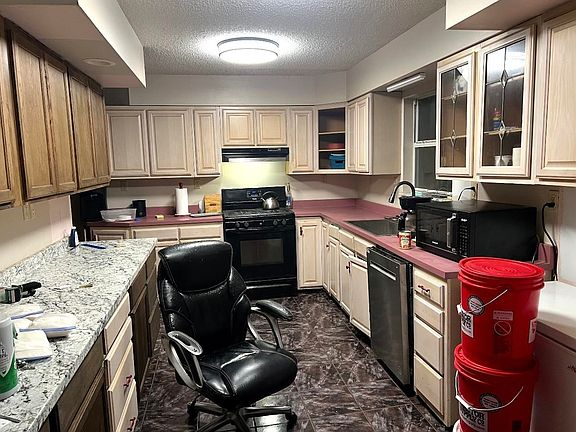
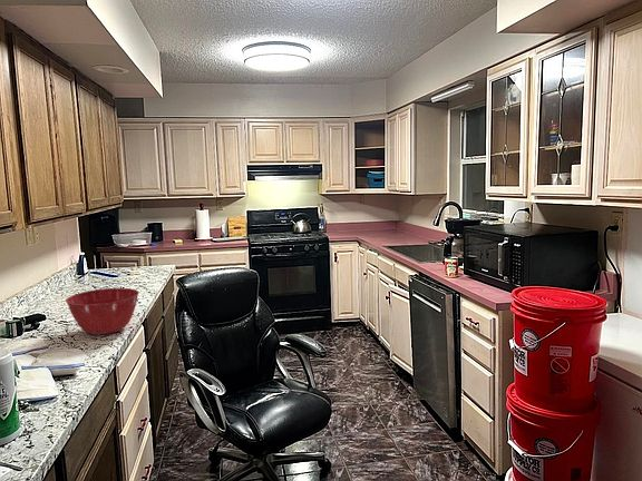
+ mixing bowl [65,287,140,336]
